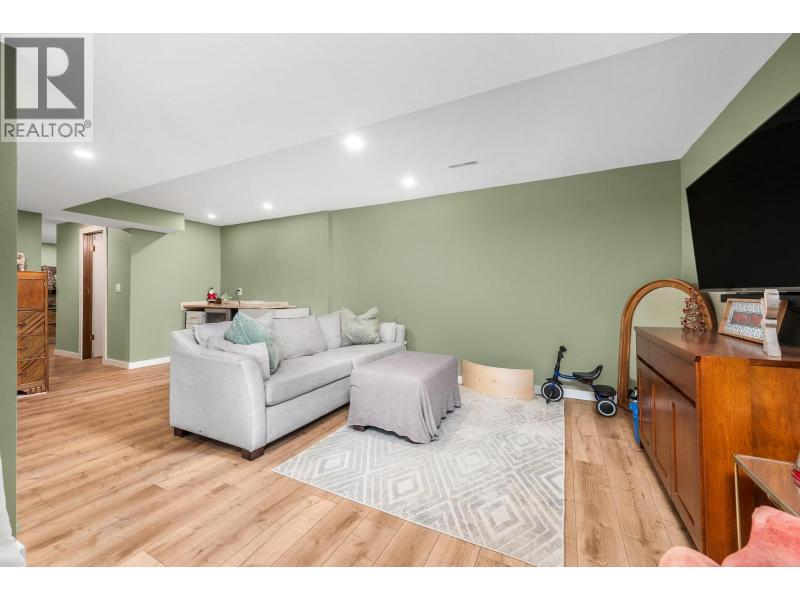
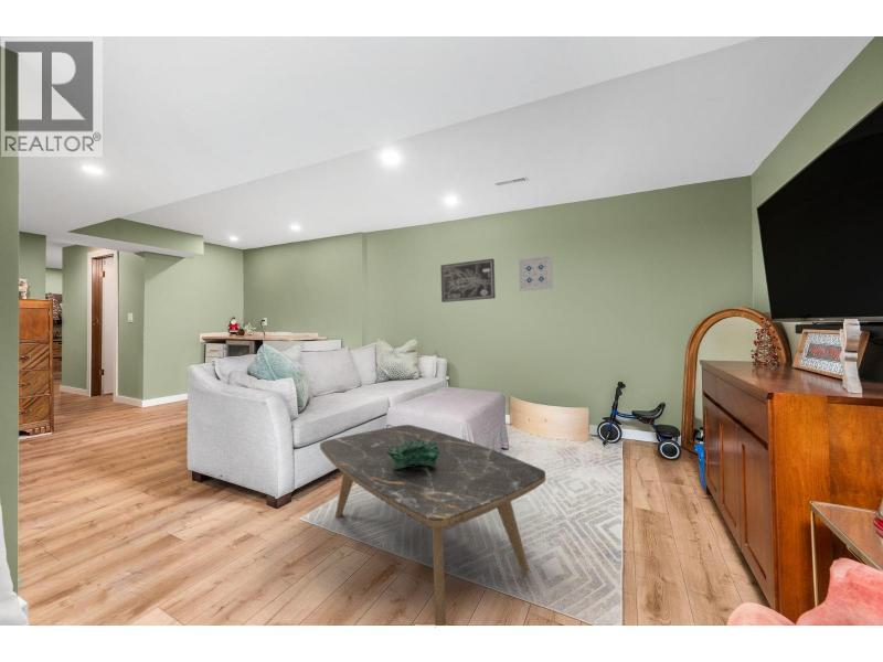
+ wall art [518,254,554,292]
+ coffee table [319,424,546,627]
+ wall art [440,257,497,303]
+ decorative bowl [386,439,440,469]
